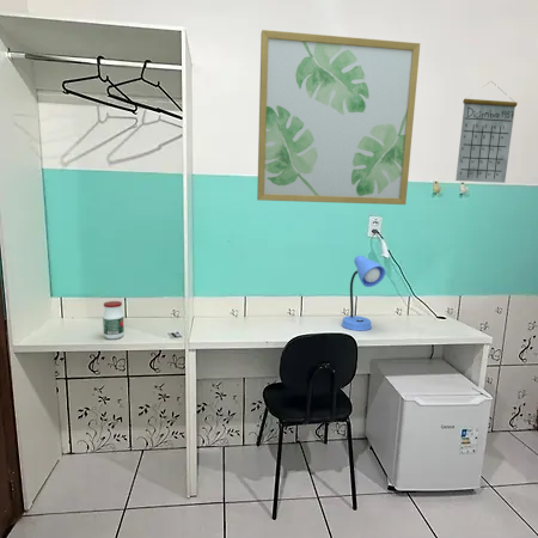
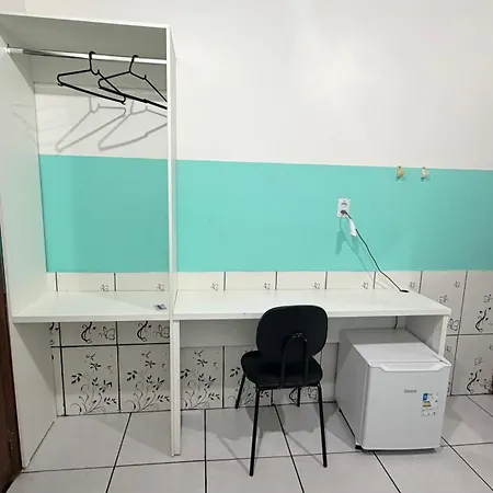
- desk lamp [341,255,386,331]
- calendar [454,80,519,184]
- wall art [256,29,421,206]
- jar [102,300,126,341]
